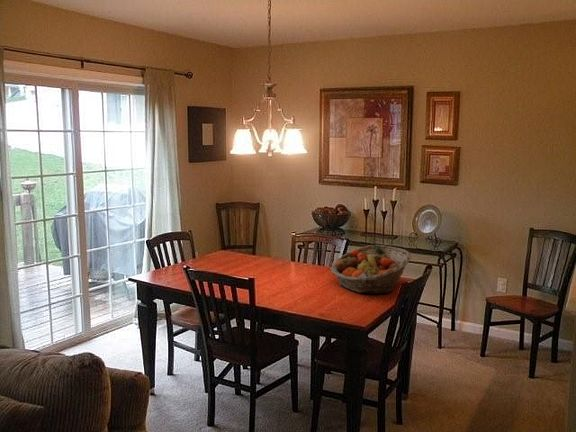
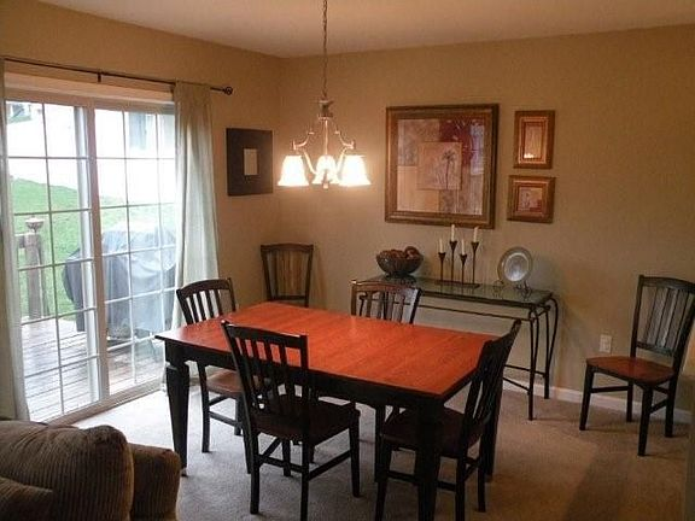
- fruit basket [330,244,412,295]
